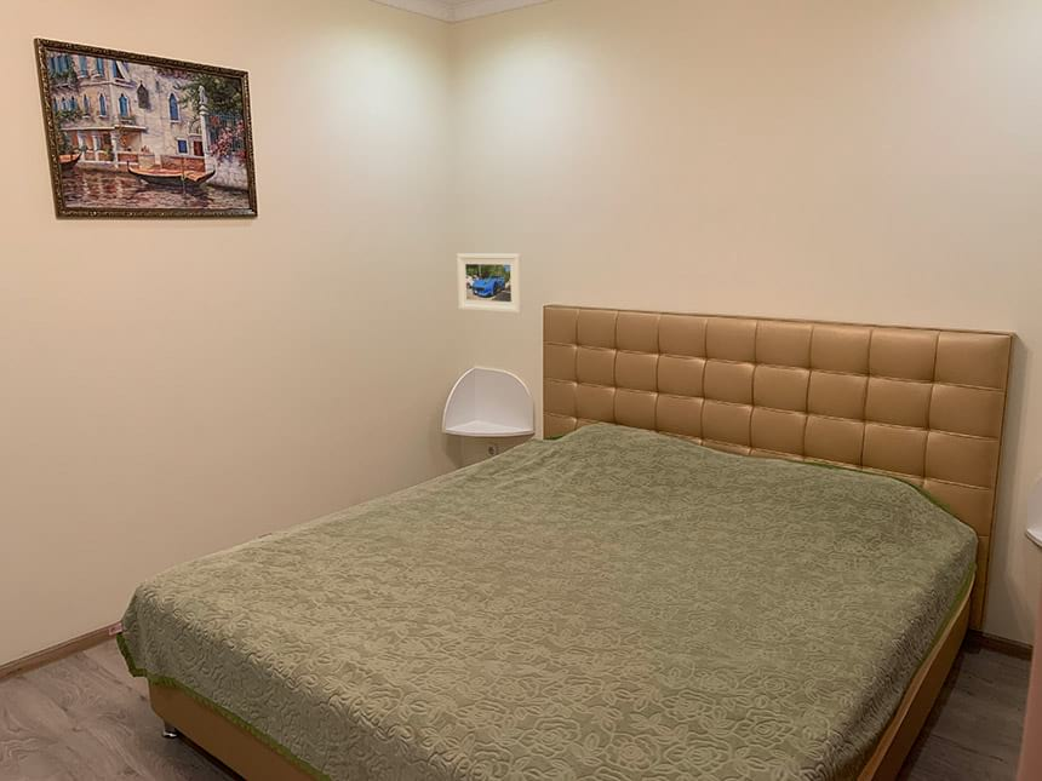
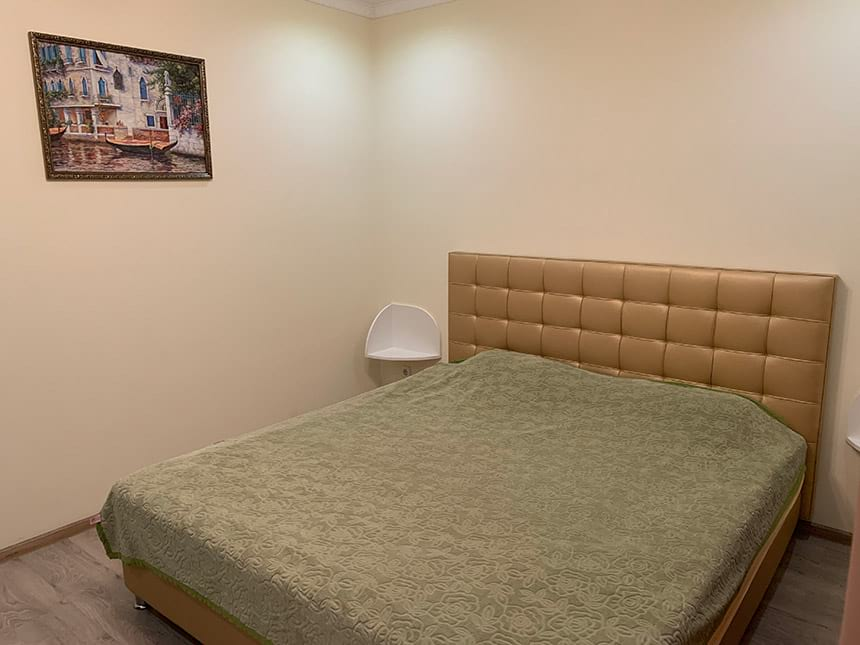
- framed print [456,252,522,314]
